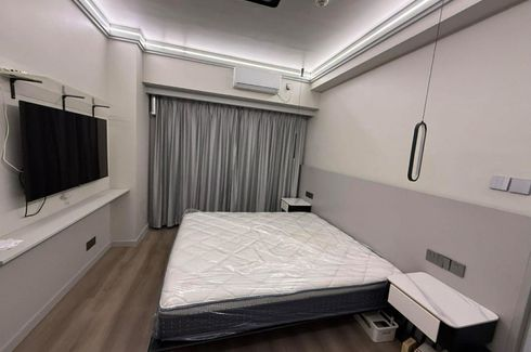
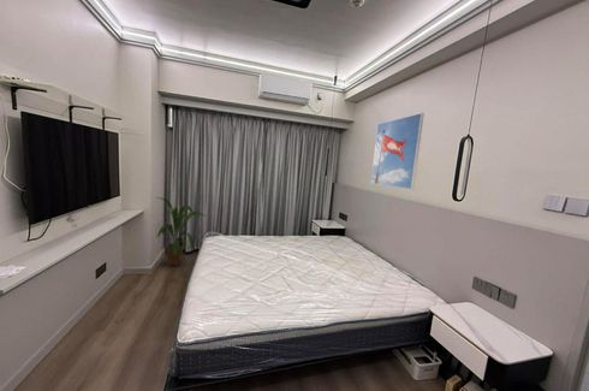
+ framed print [369,112,426,190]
+ house plant [155,196,208,267]
